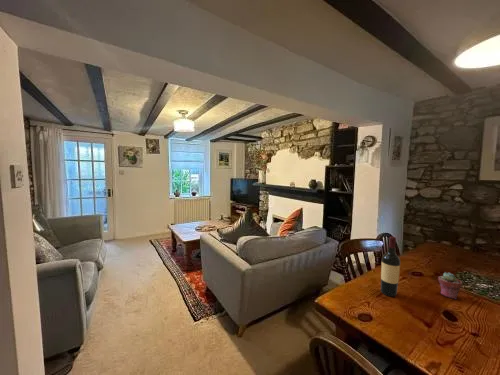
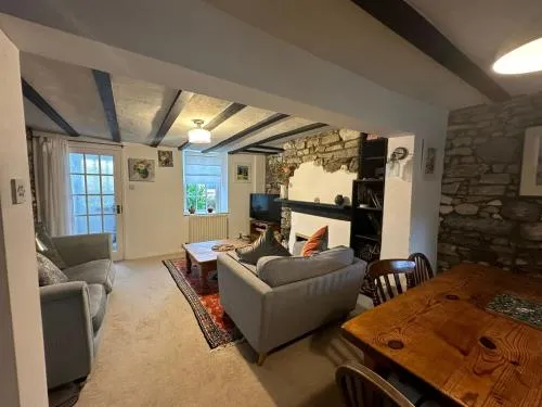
- potted succulent [437,271,463,300]
- wine bottle [380,235,401,297]
